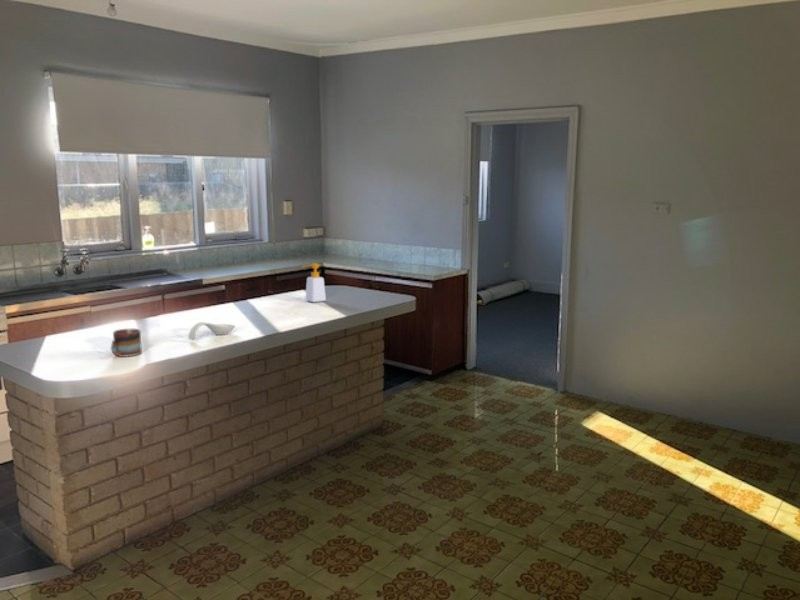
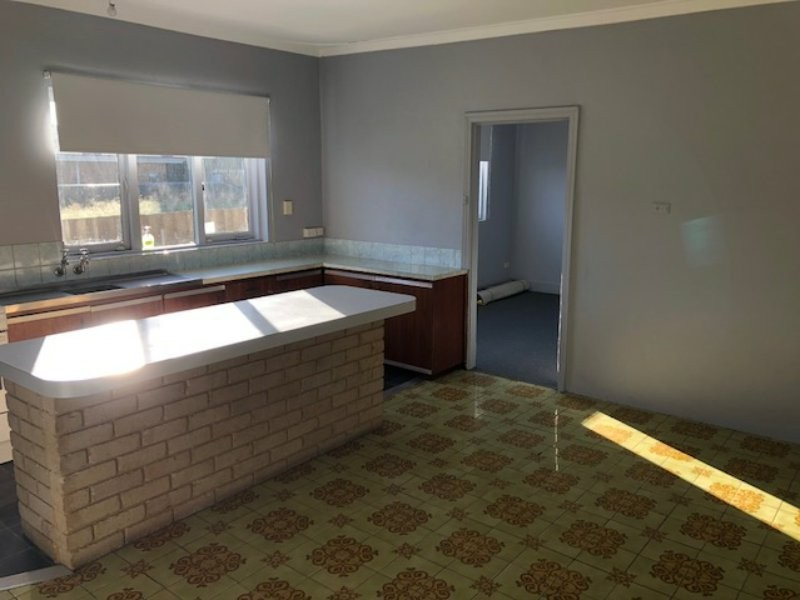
- mug [110,328,143,358]
- soap bottle [301,262,327,303]
- spoon rest [187,321,236,341]
